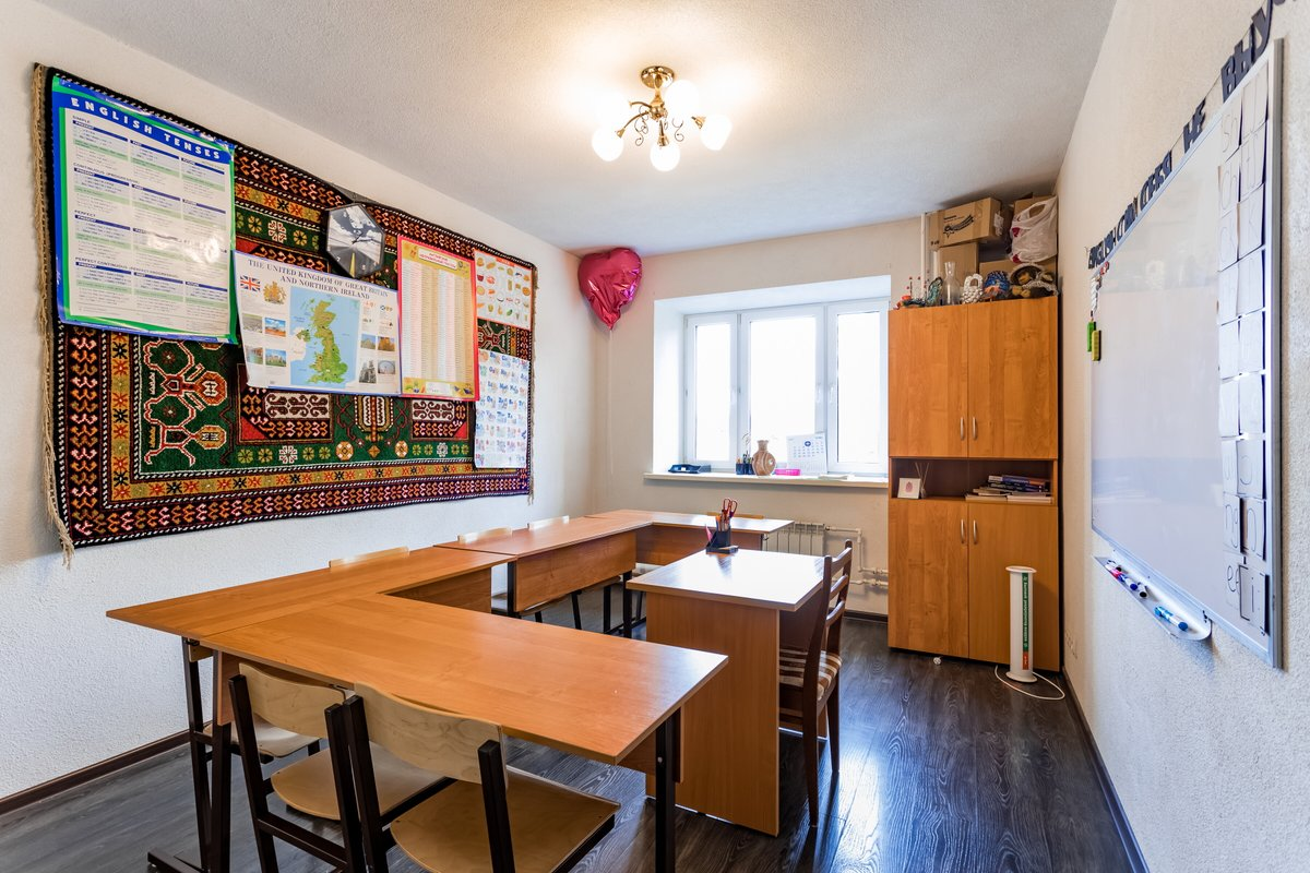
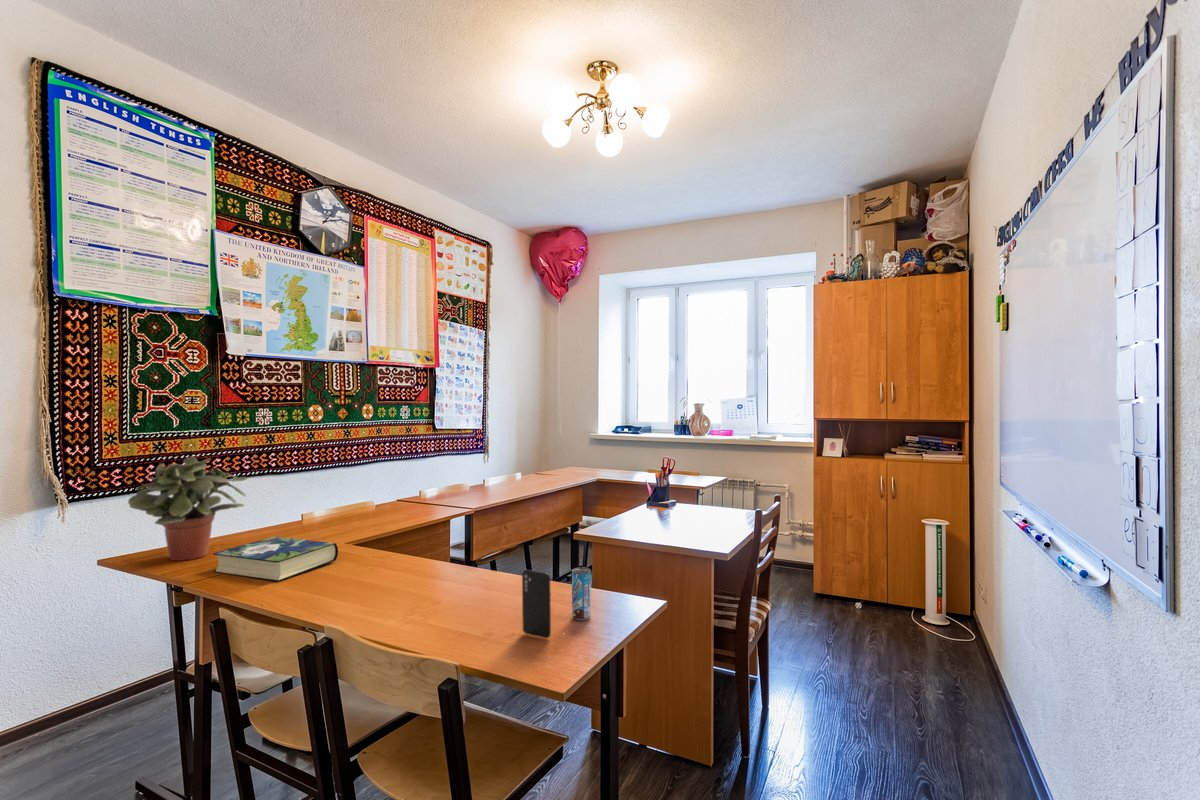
+ beverage can [571,566,592,621]
+ smartphone [521,569,552,639]
+ potted plant [127,455,248,562]
+ book [212,536,339,583]
